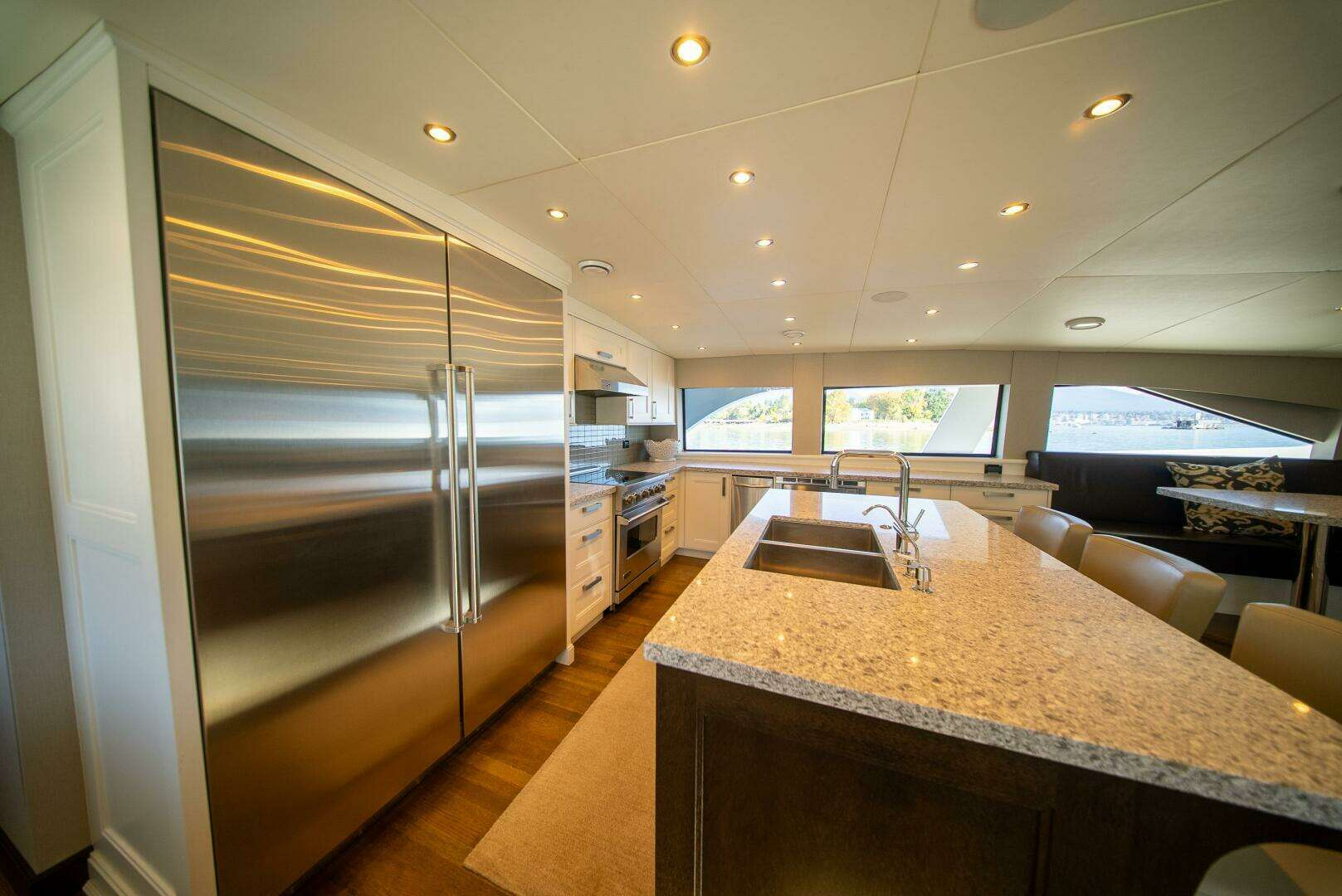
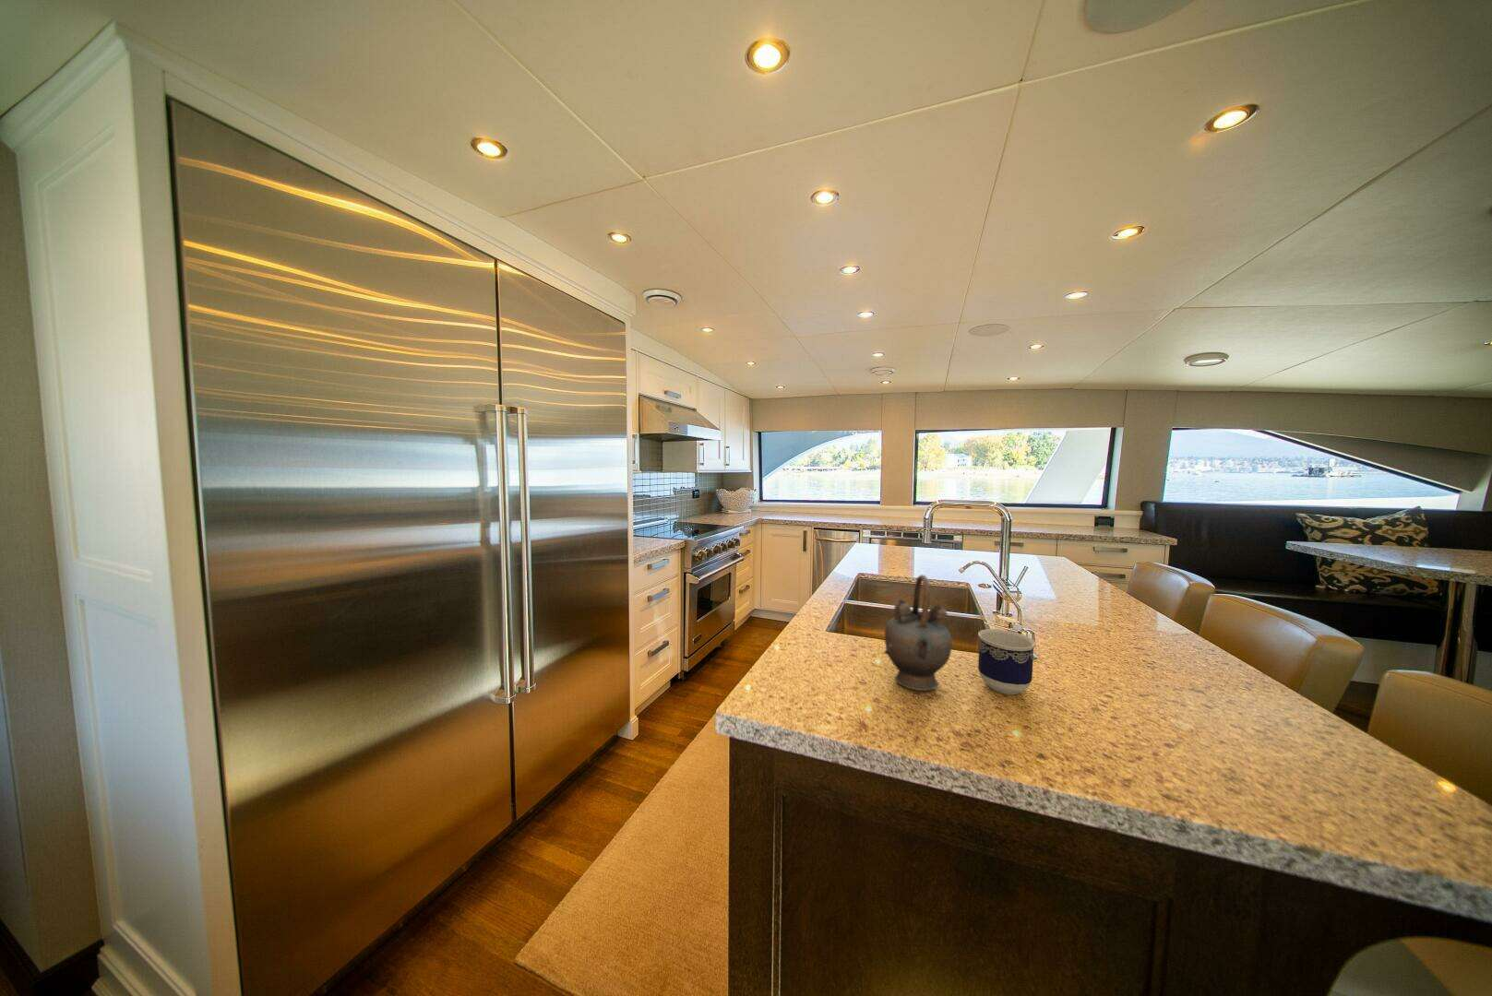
+ cup [977,628,1036,696]
+ teapot [883,574,953,691]
